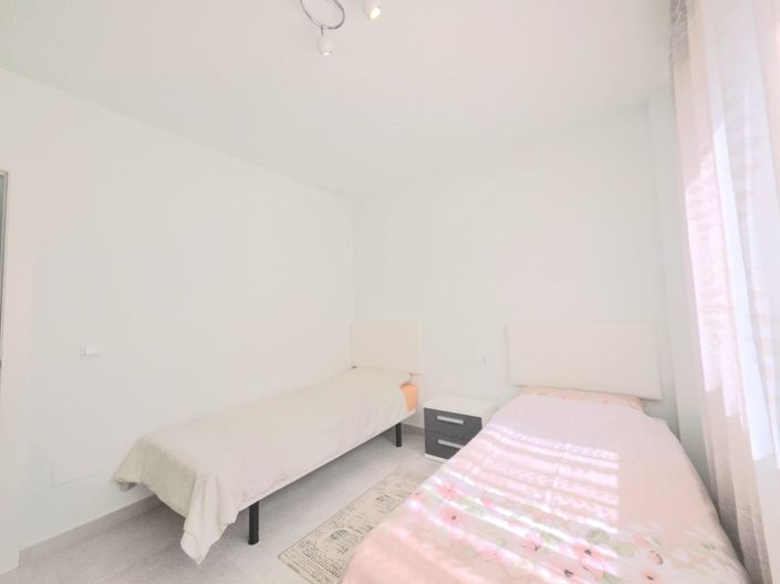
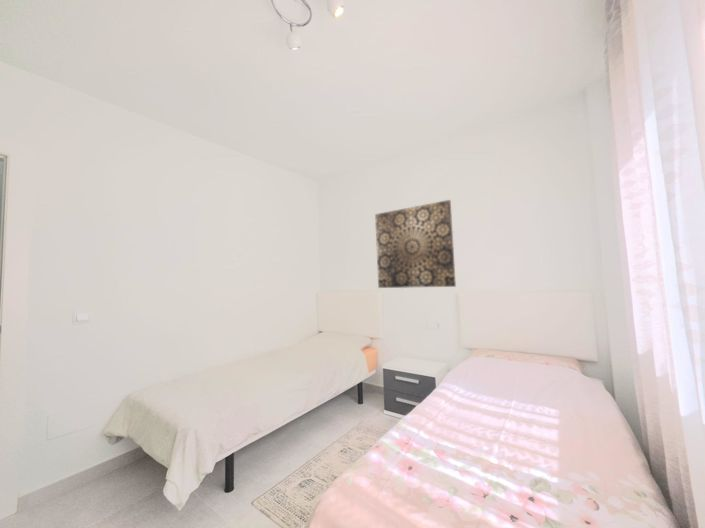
+ wall art [374,199,457,289]
